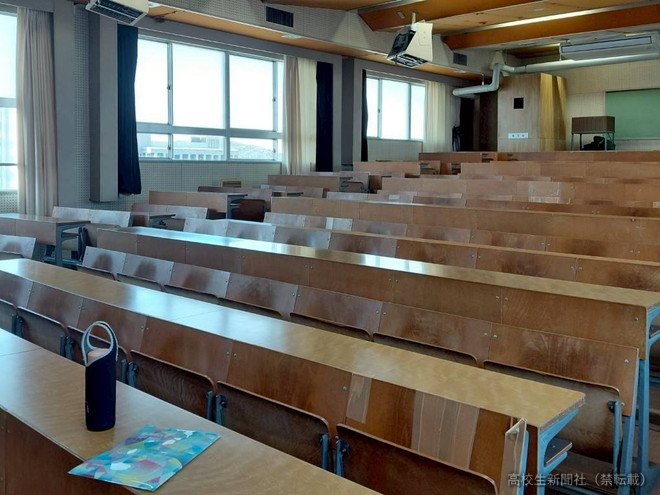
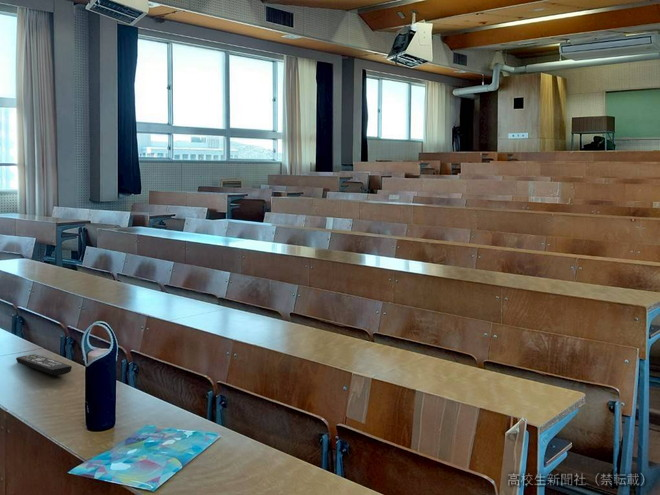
+ remote control [15,353,73,376]
